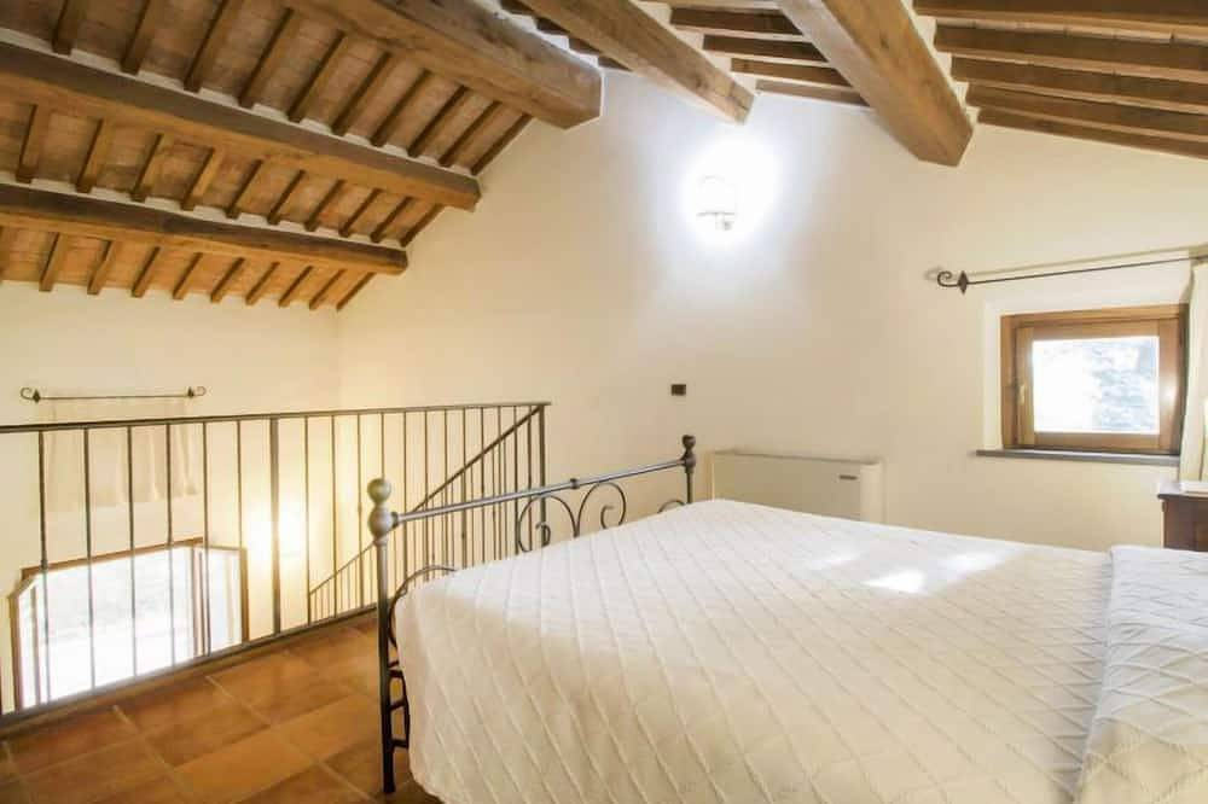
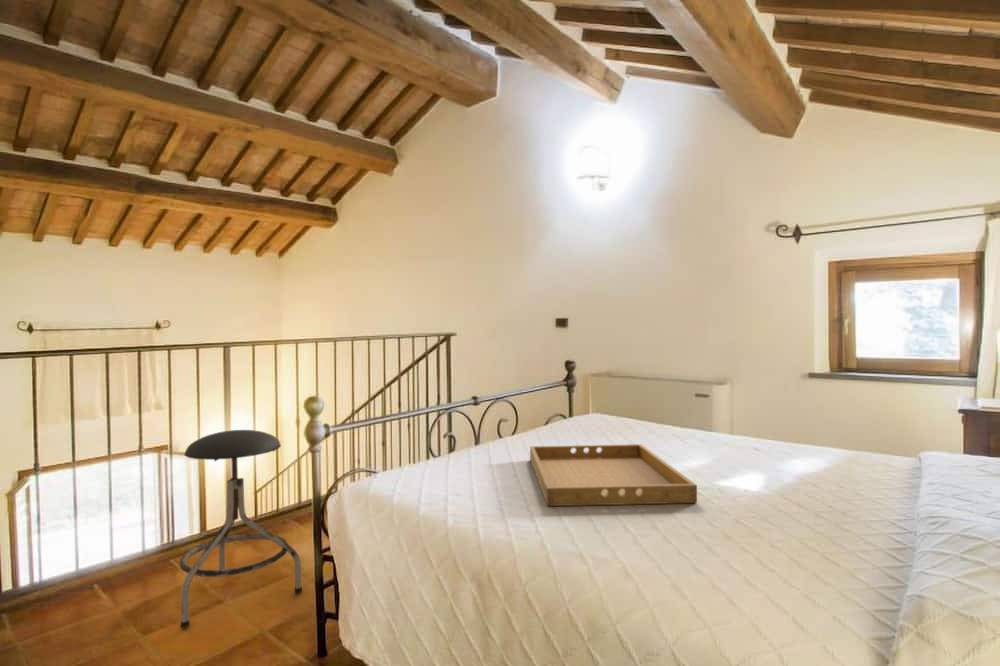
+ tray [529,443,698,507]
+ stool [179,429,303,629]
